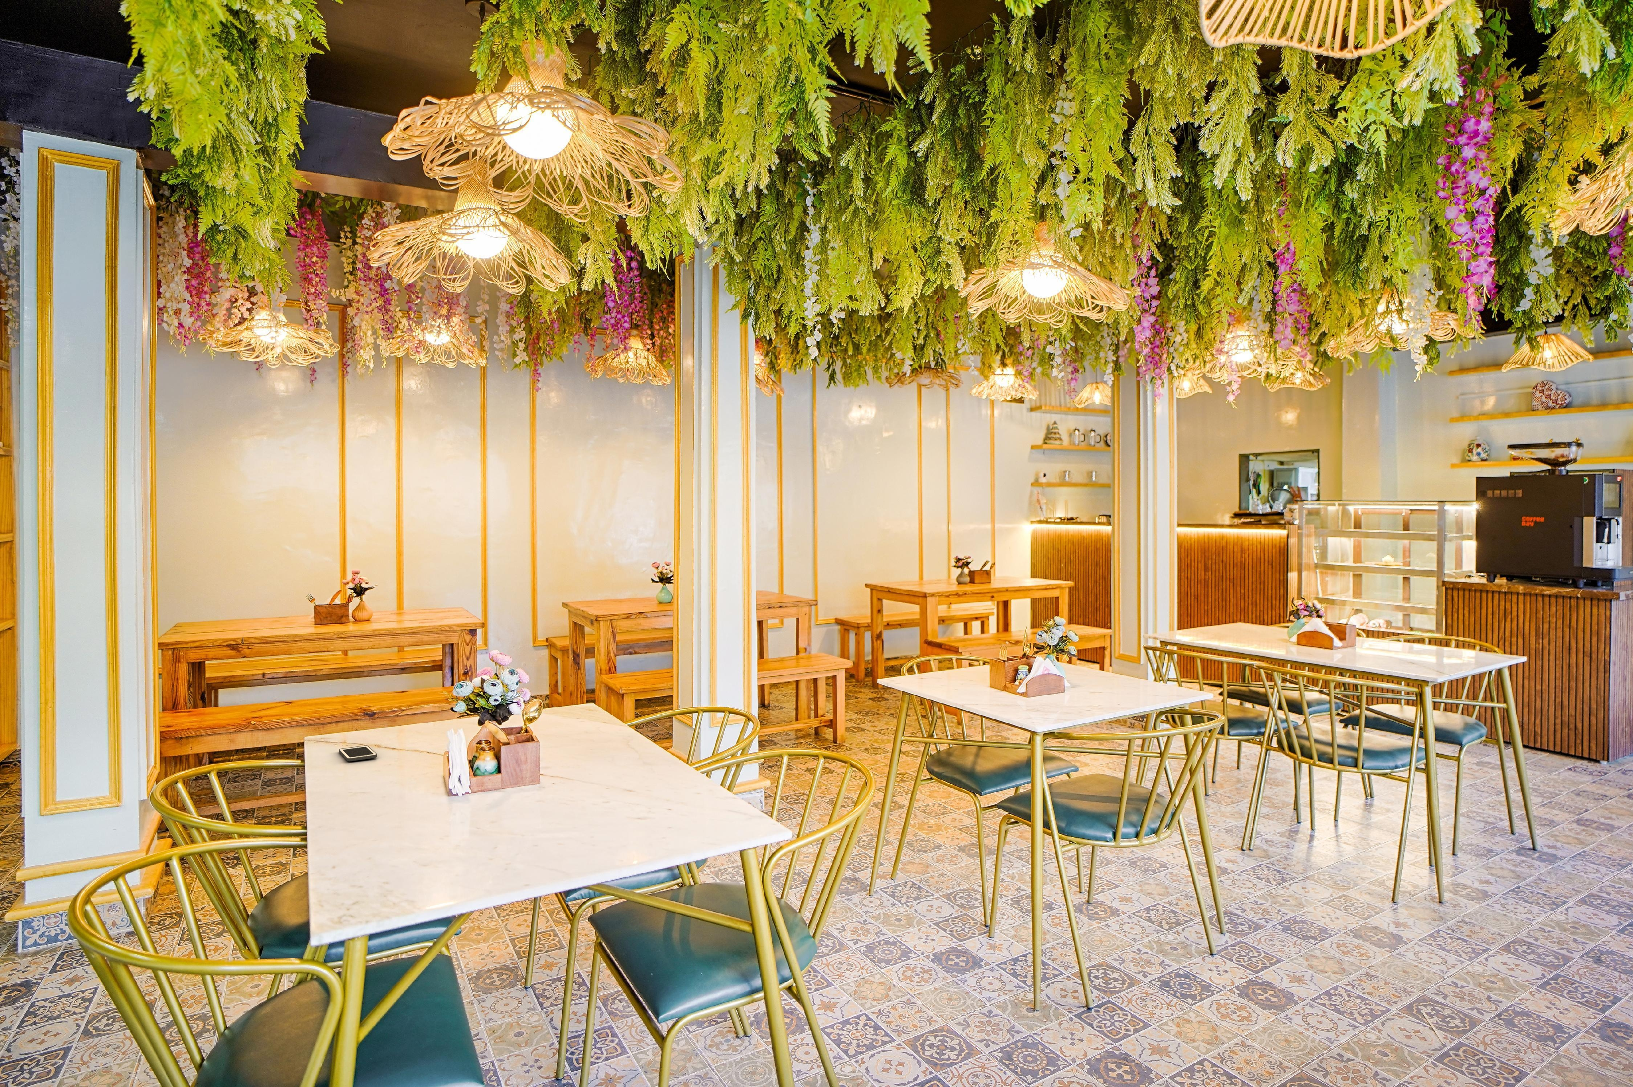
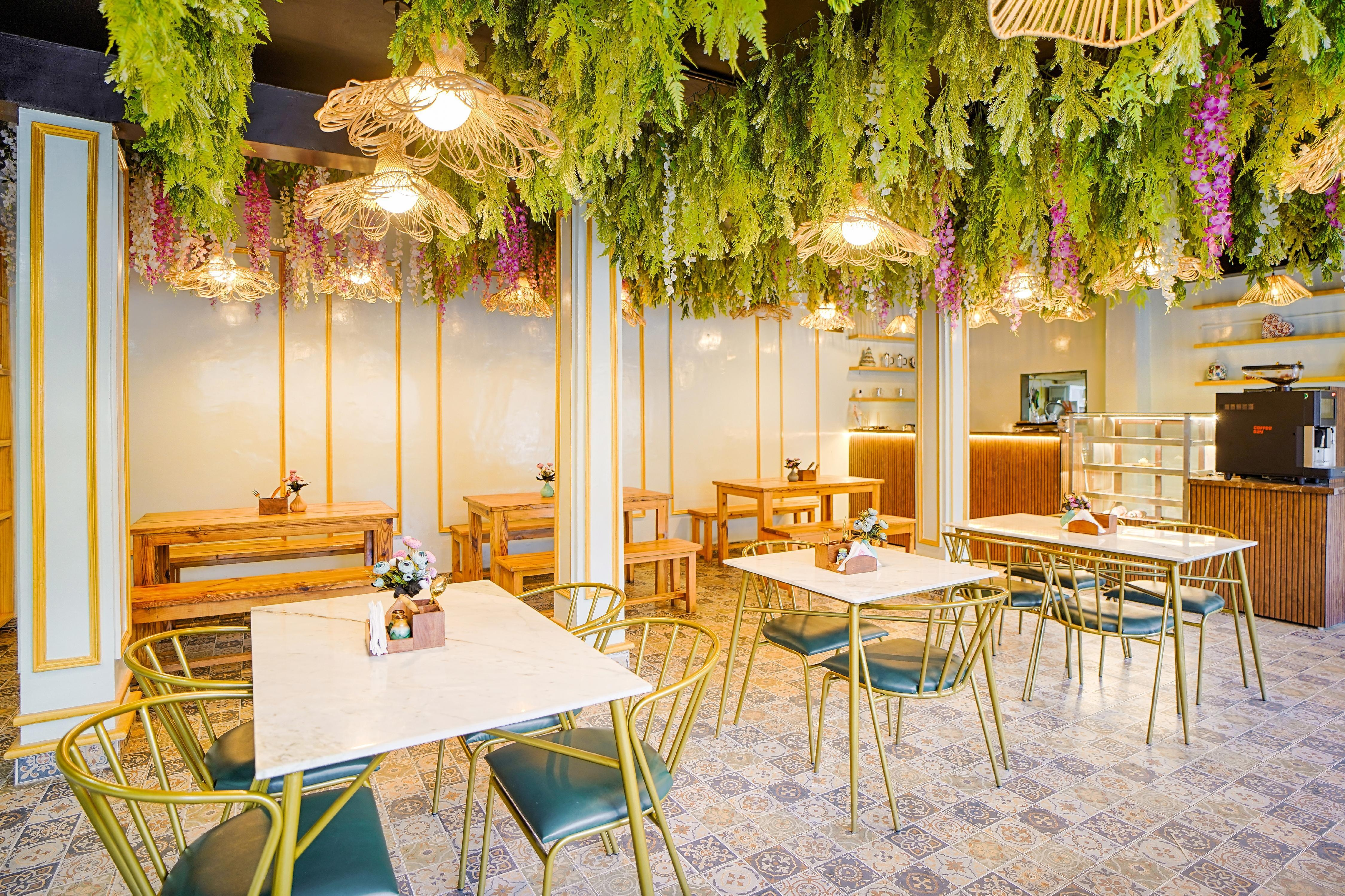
- cell phone [339,745,378,762]
